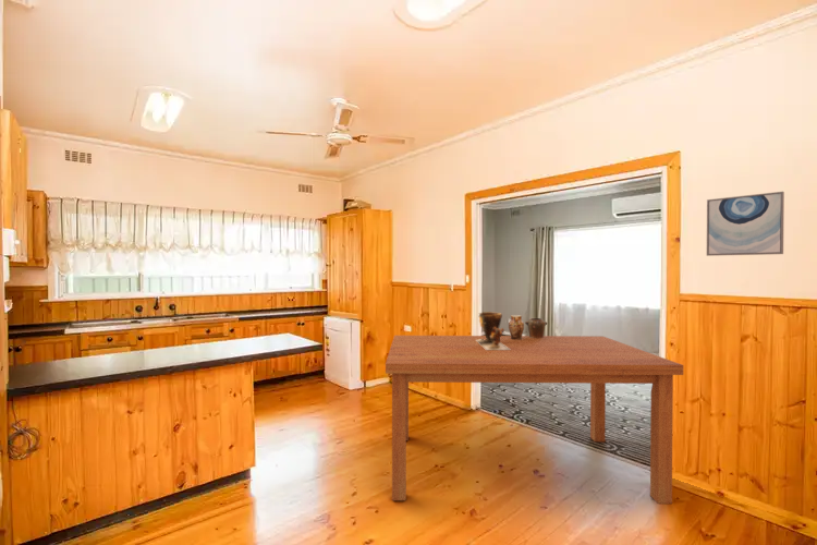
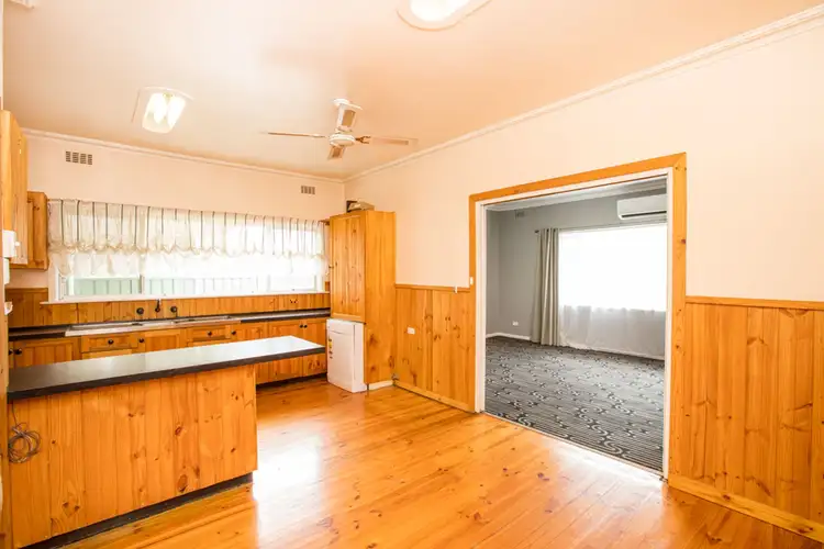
- jar set [508,314,548,340]
- dining table [385,335,684,505]
- wall art [706,191,785,257]
- clay pot [476,311,510,350]
